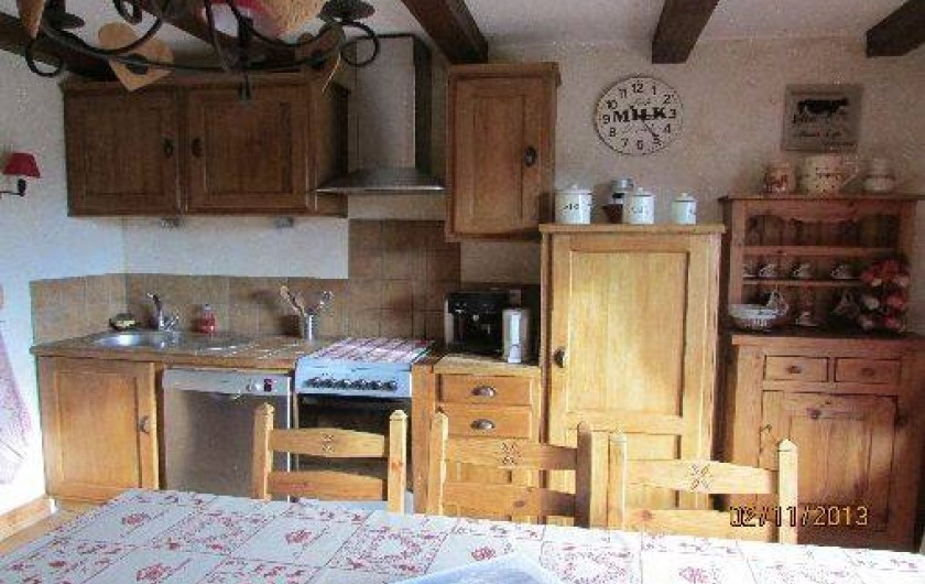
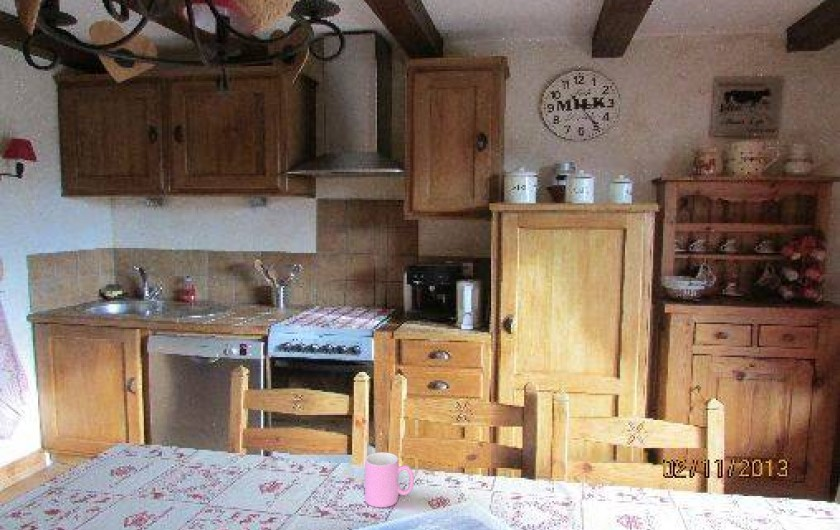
+ cup [364,451,415,508]
